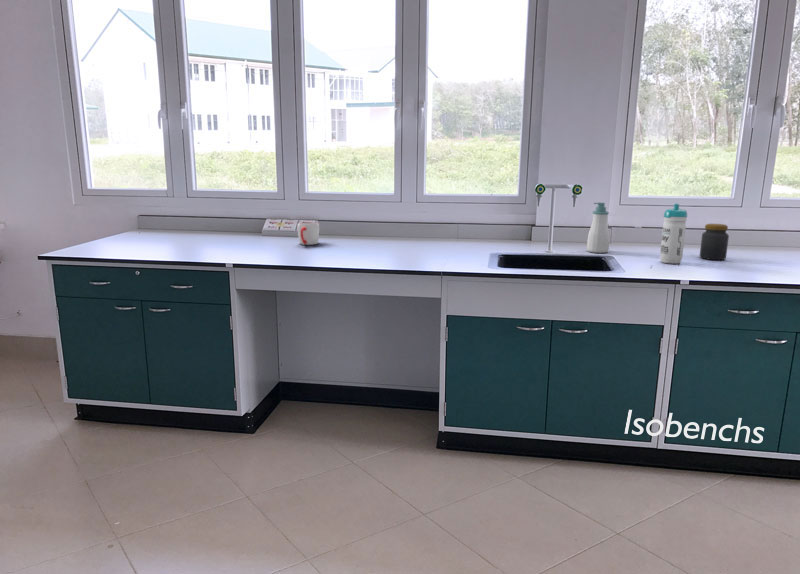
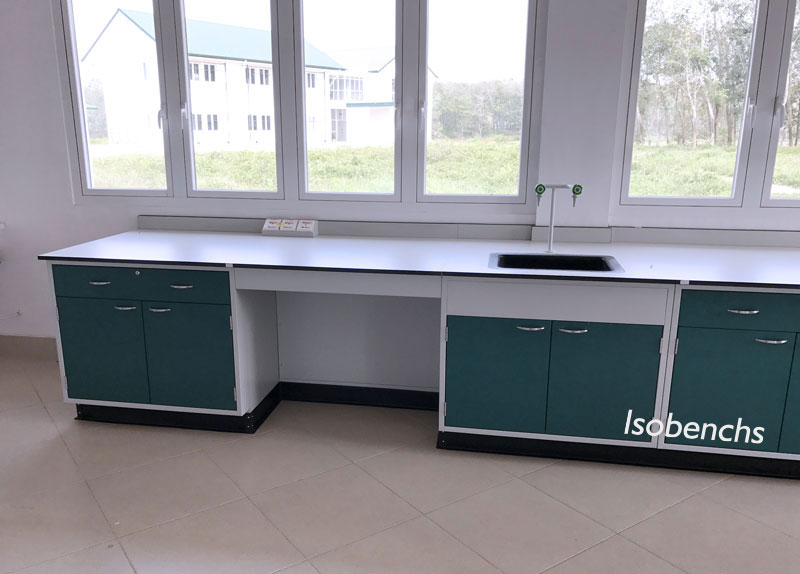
- jar [699,223,730,261]
- water bottle [659,203,688,265]
- mug [296,222,320,246]
- soap bottle [586,202,610,254]
